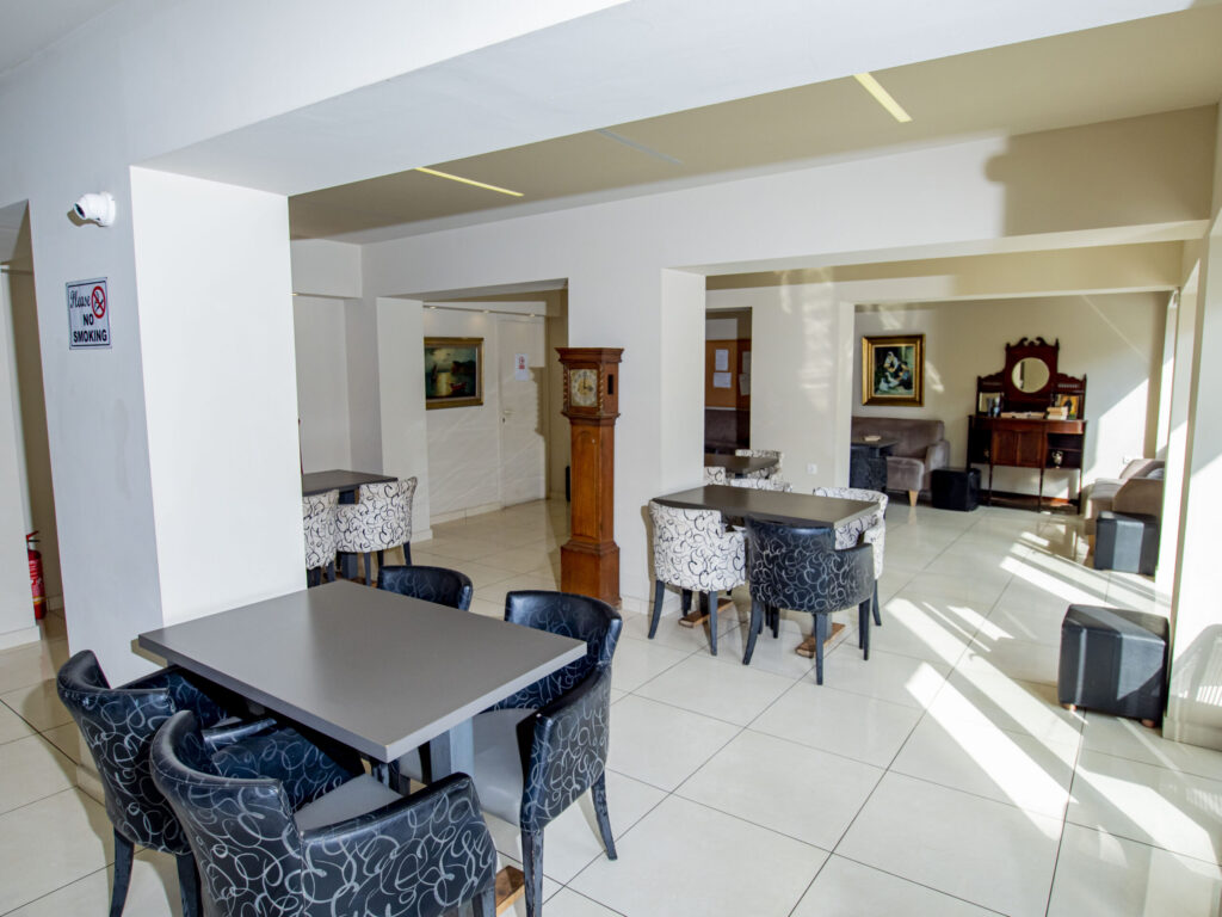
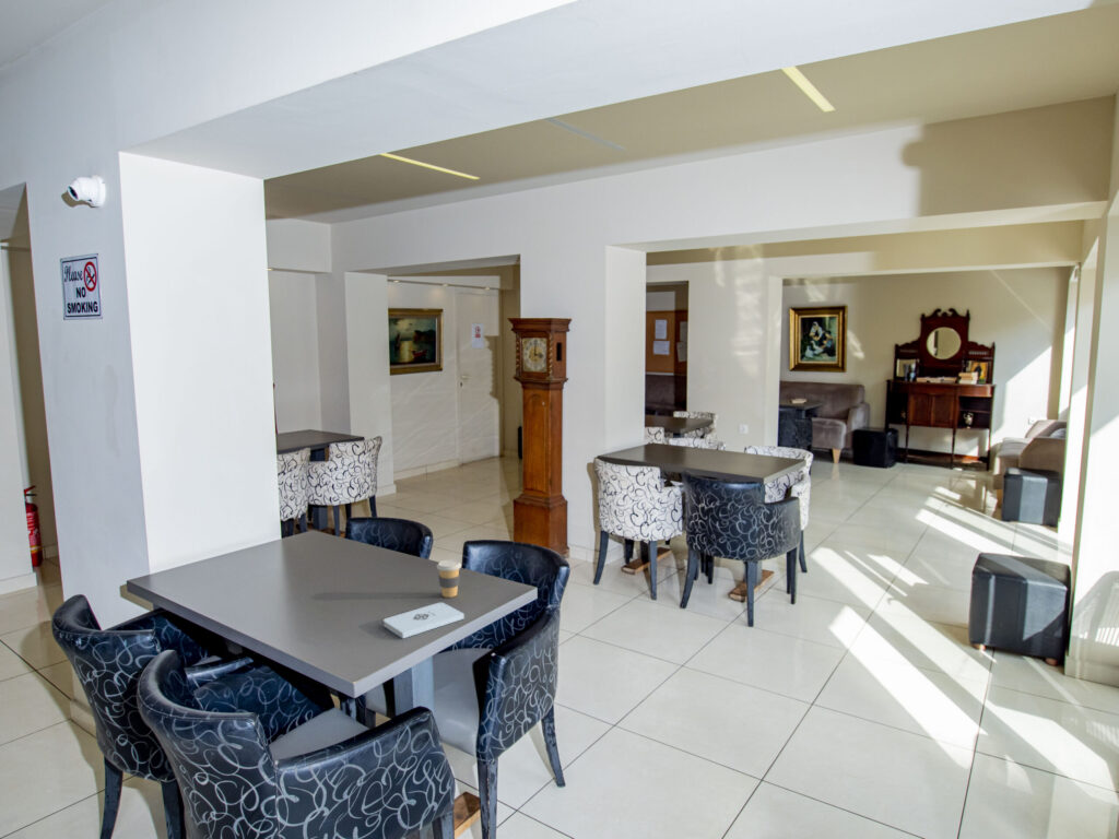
+ coffee cup [436,559,462,599]
+ notepad [382,602,466,639]
